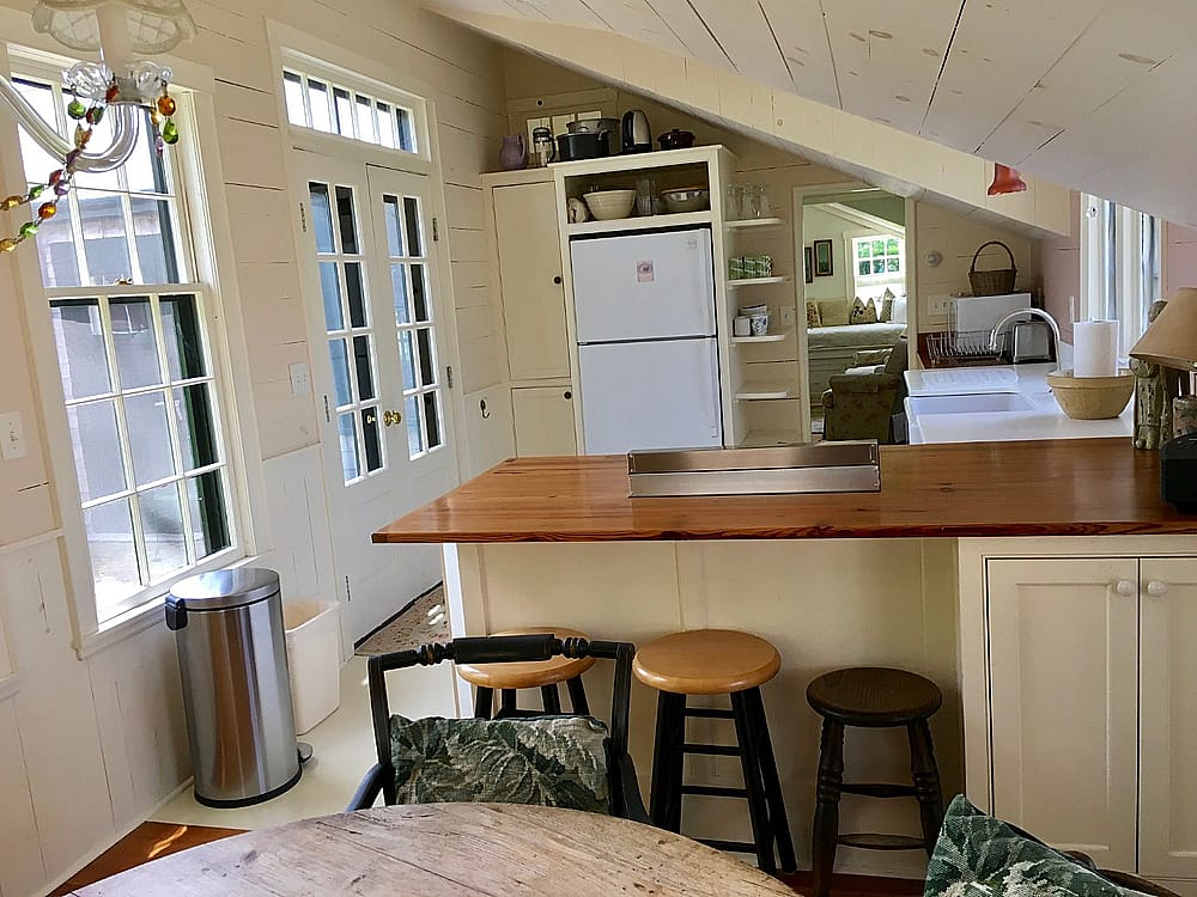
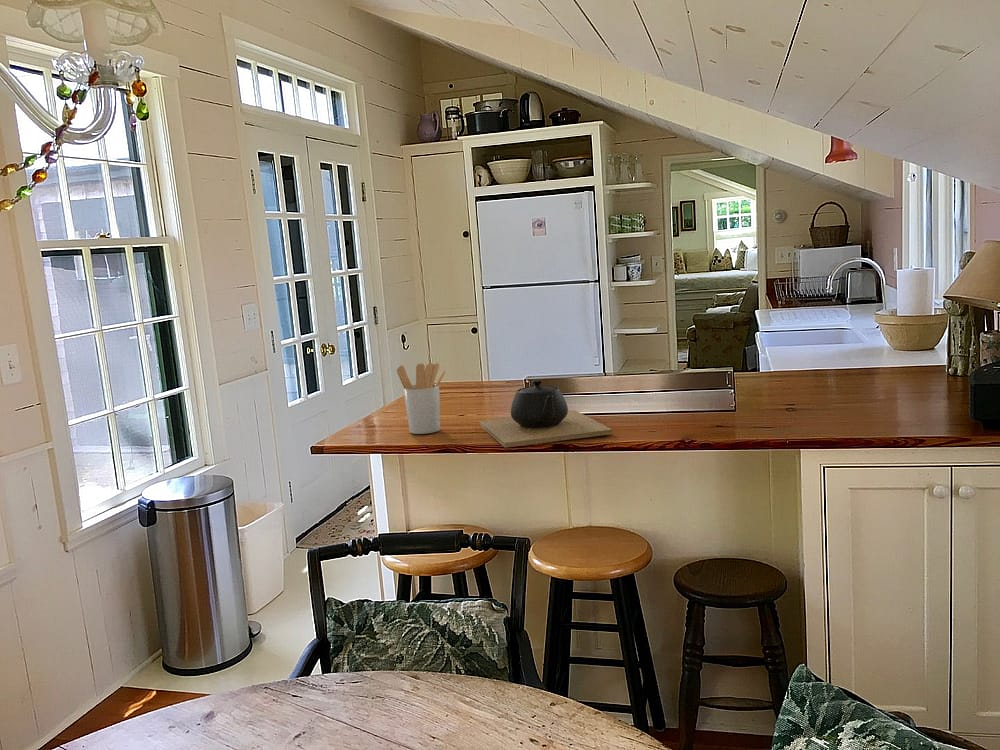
+ utensil holder [396,362,446,435]
+ teapot [478,379,613,448]
